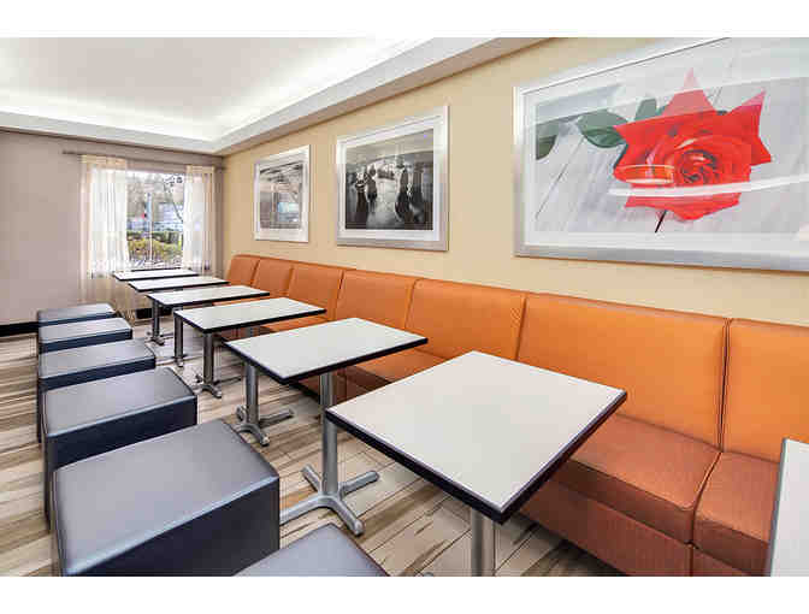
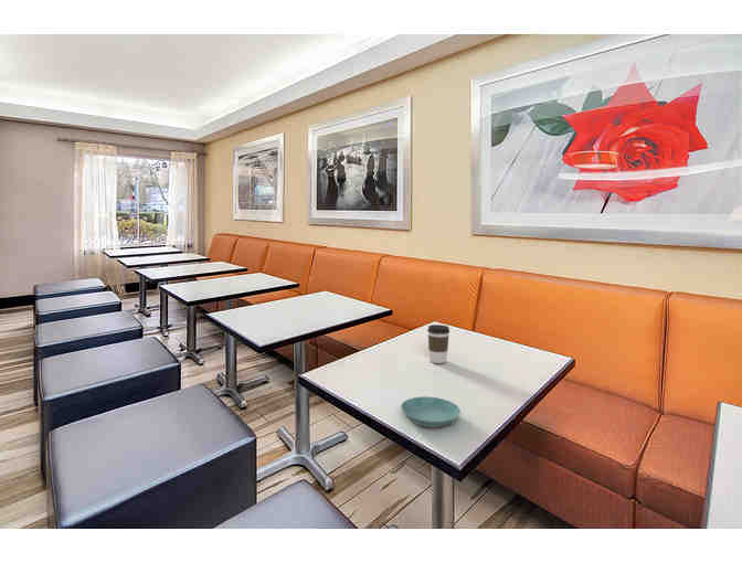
+ saucer [400,395,462,428]
+ coffee cup [426,323,451,364]
